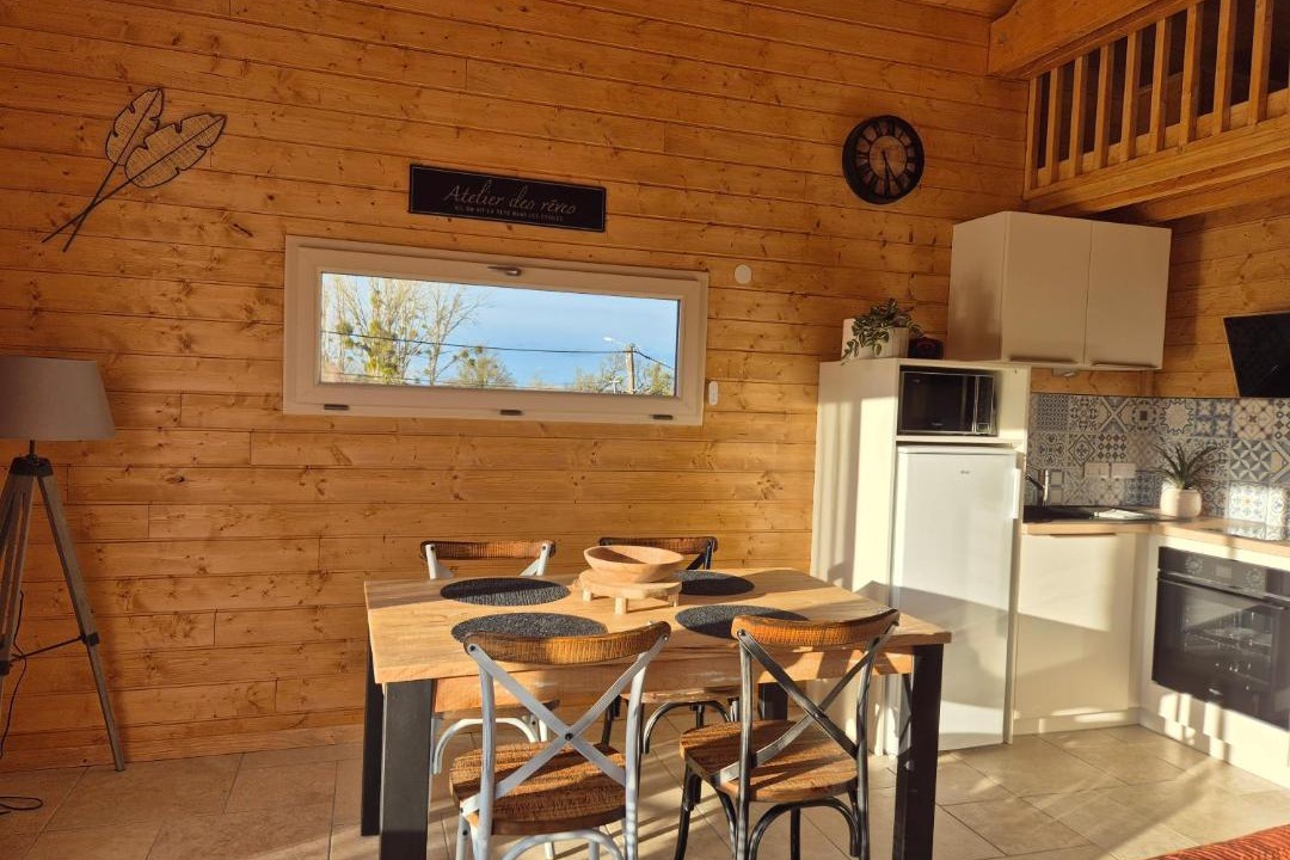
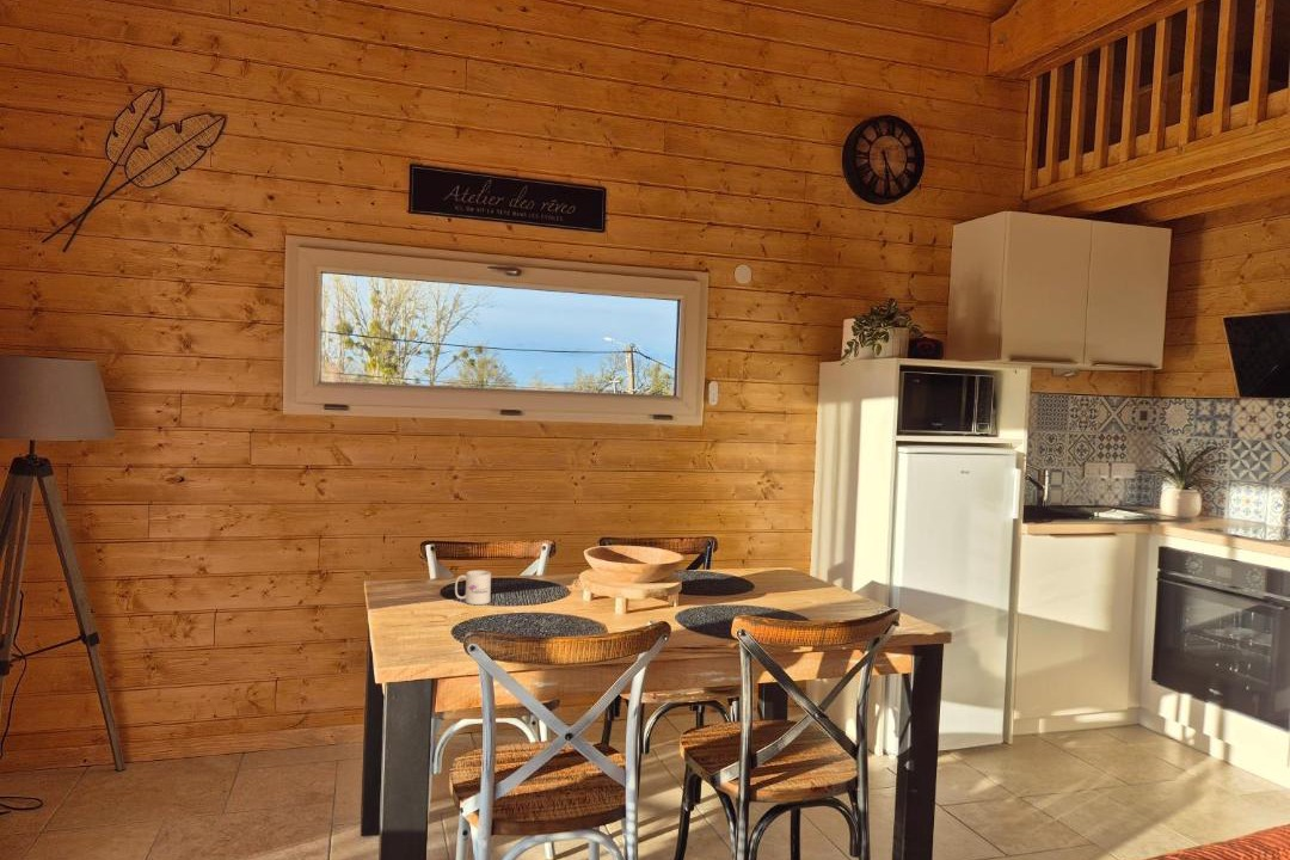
+ mug [454,570,492,606]
